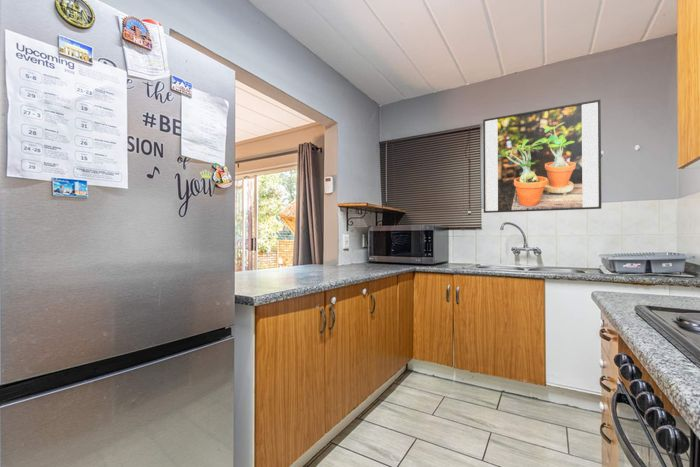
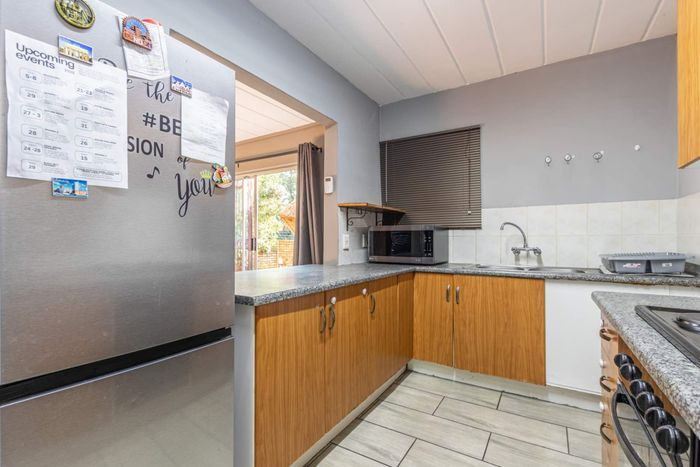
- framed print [482,99,602,214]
